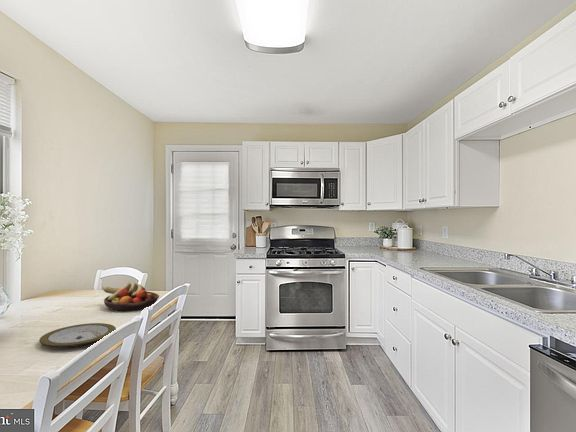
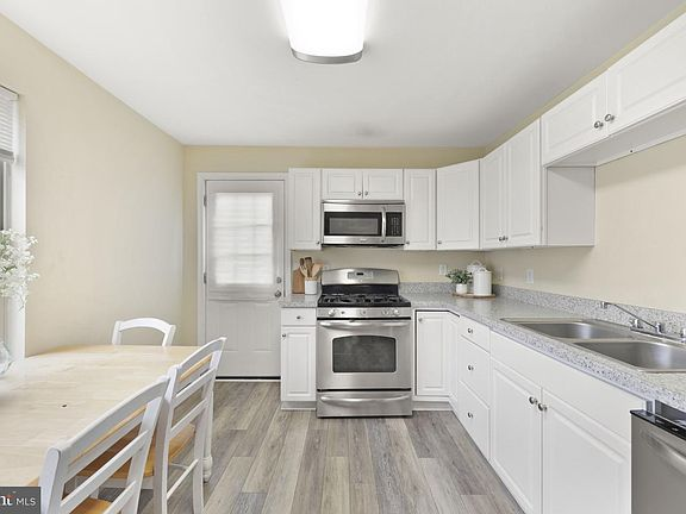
- plate [38,322,117,348]
- fruit bowl [102,282,160,312]
